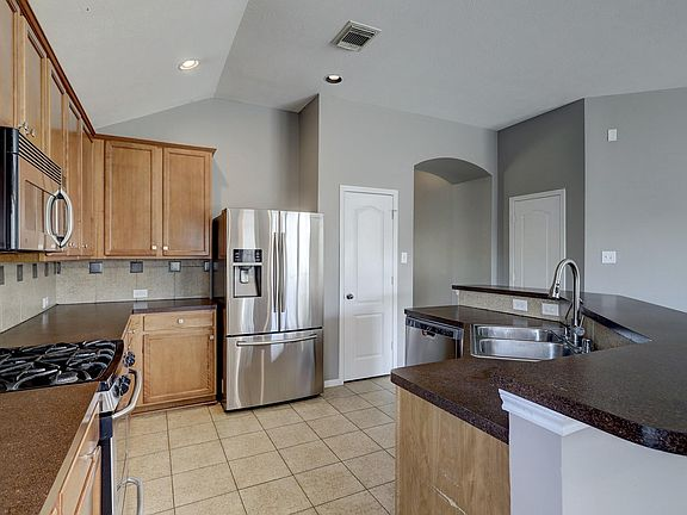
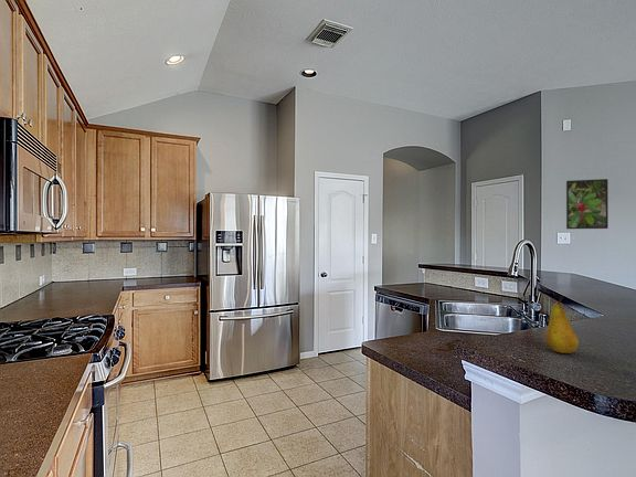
+ fruit [544,295,580,354]
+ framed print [565,178,610,230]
